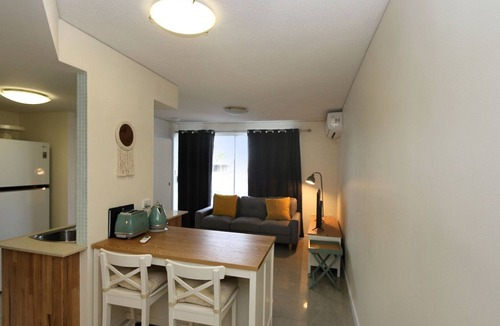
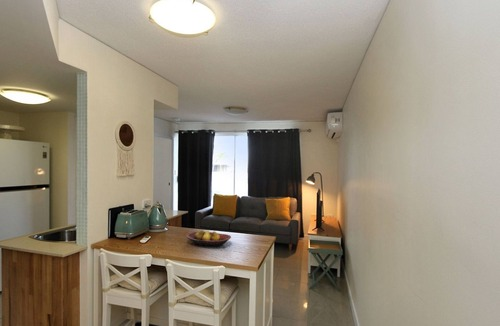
+ fruit bowl [185,229,232,247]
